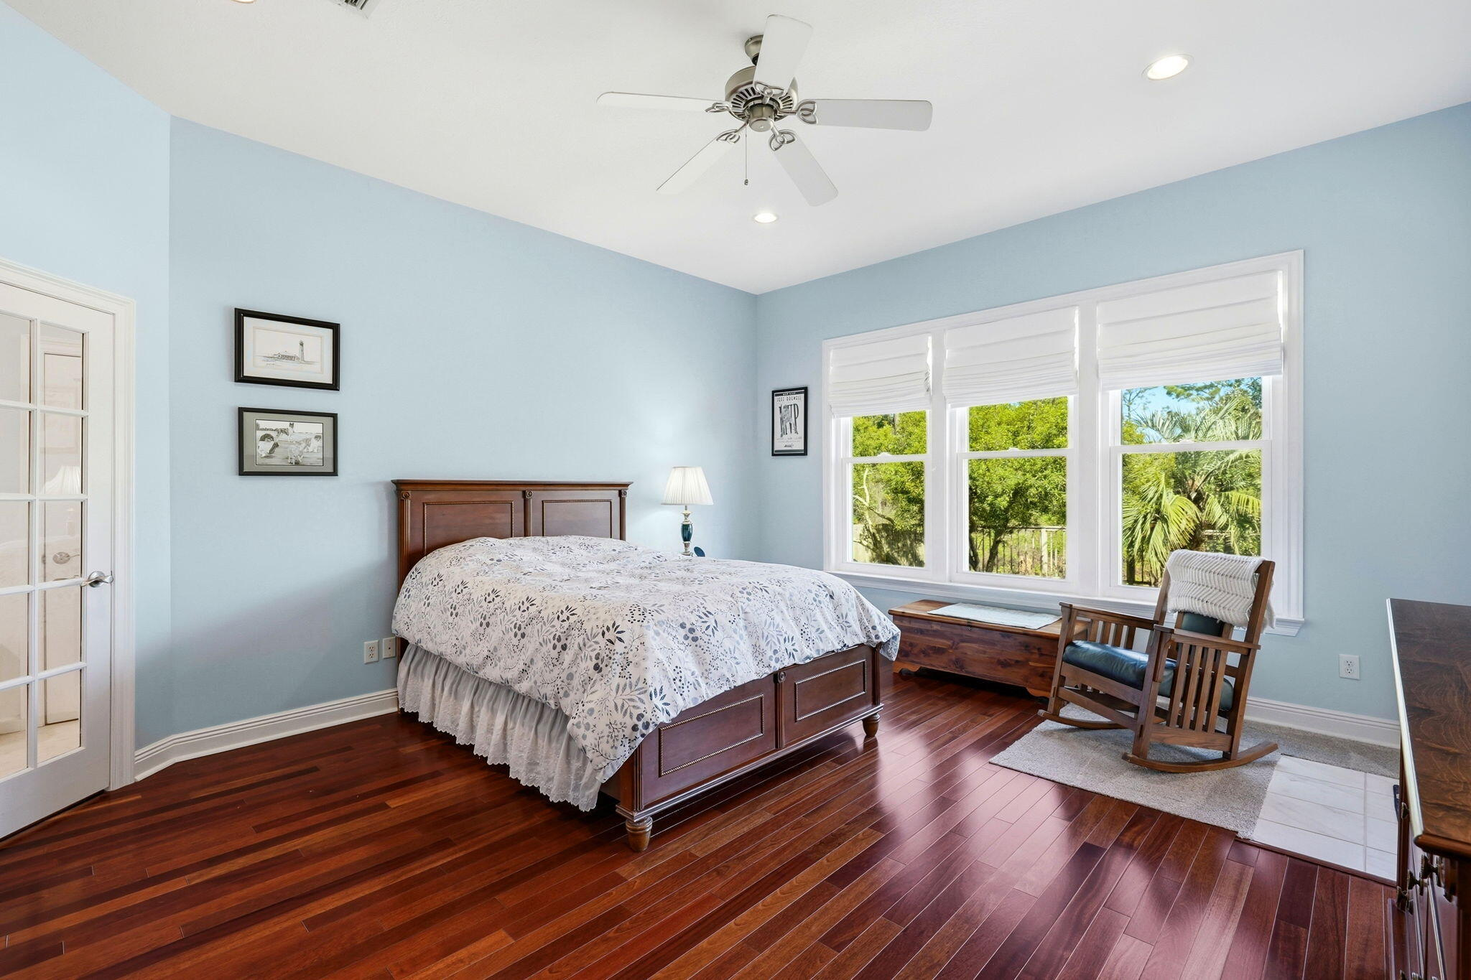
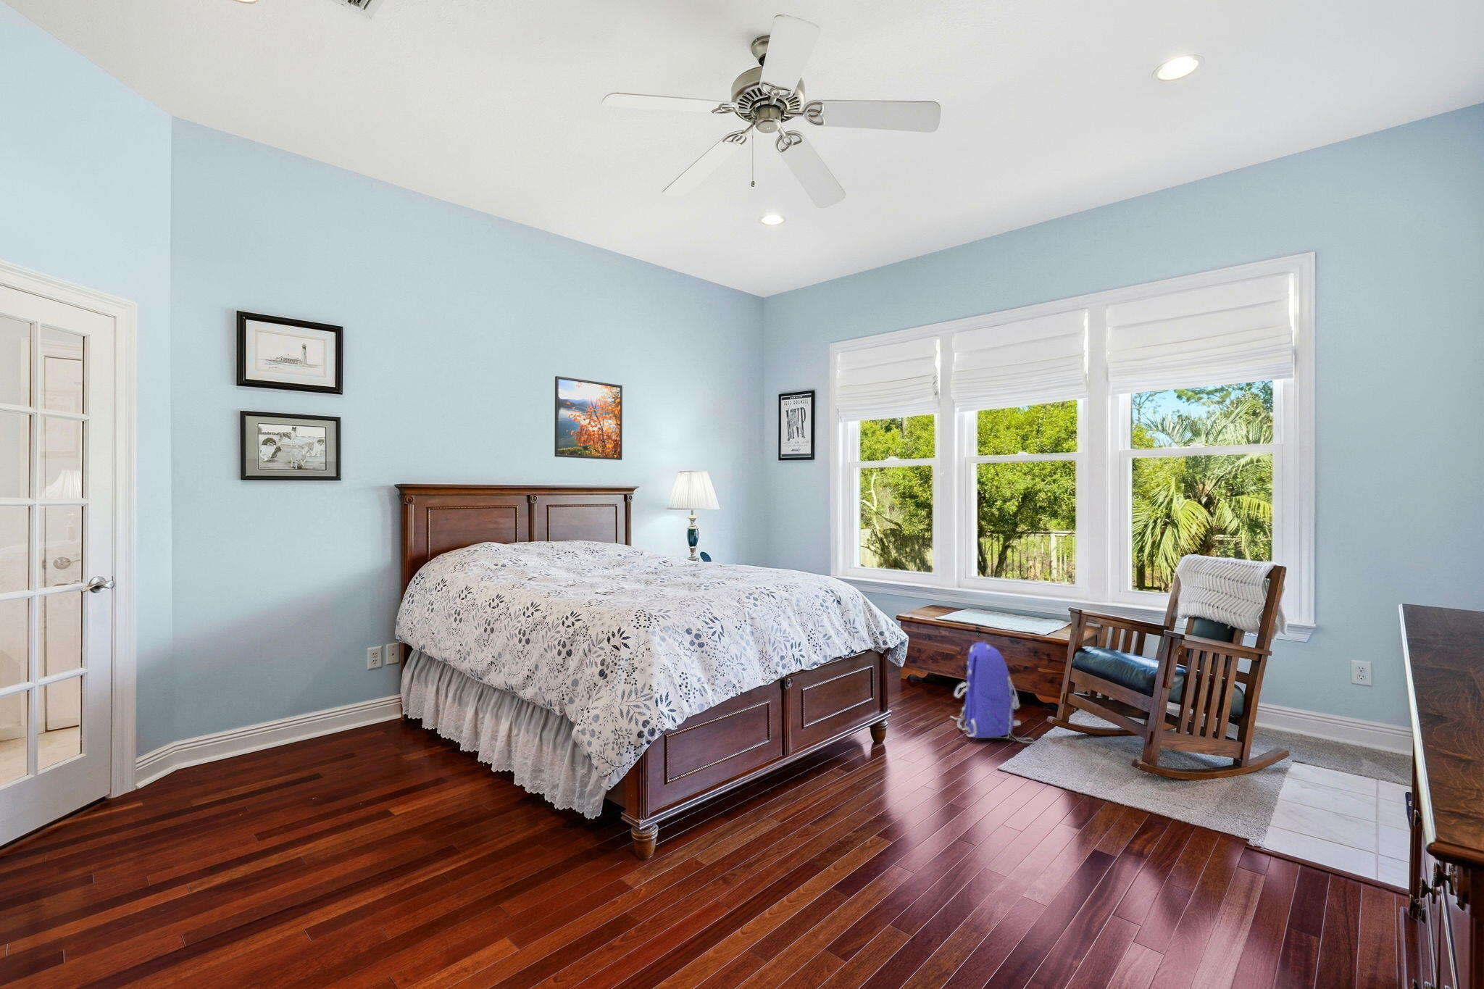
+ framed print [554,375,623,460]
+ backpack [949,639,1035,744]
